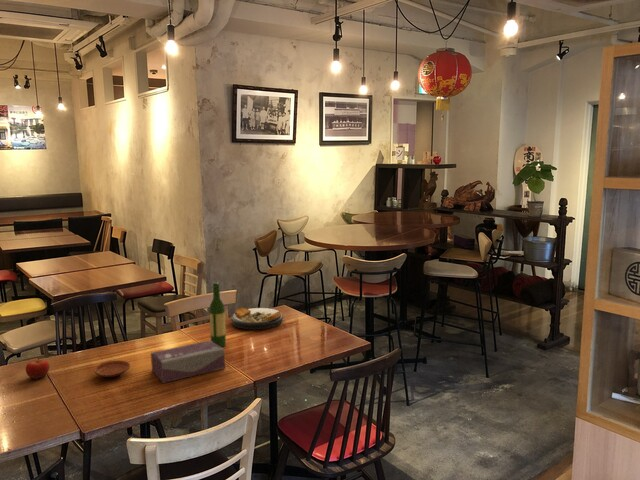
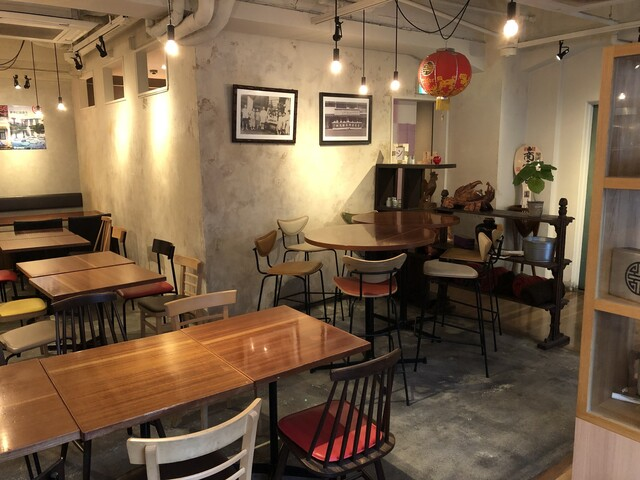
- plate [230,306,284,331]
- tissue box [150,339,226,384]
- plate [93,360,131,378]
- fruit [25,357,50,380]
- wine bottle [209,282,227,348]
